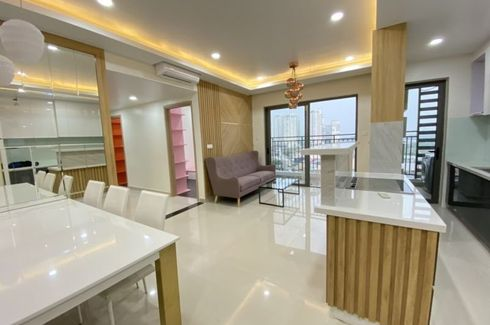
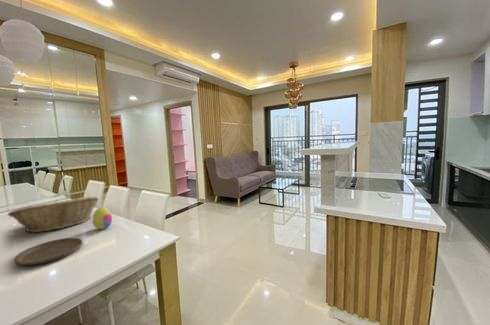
+ plate [13,237,83,266]
+ fruit basket [7,196,99,233]
+ decorative egg [92,206,113,230]
